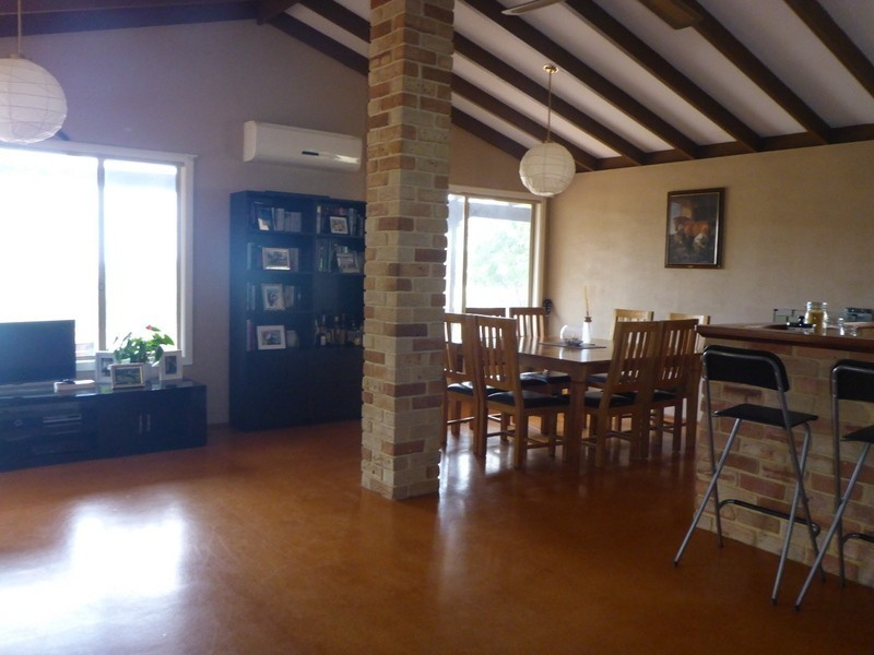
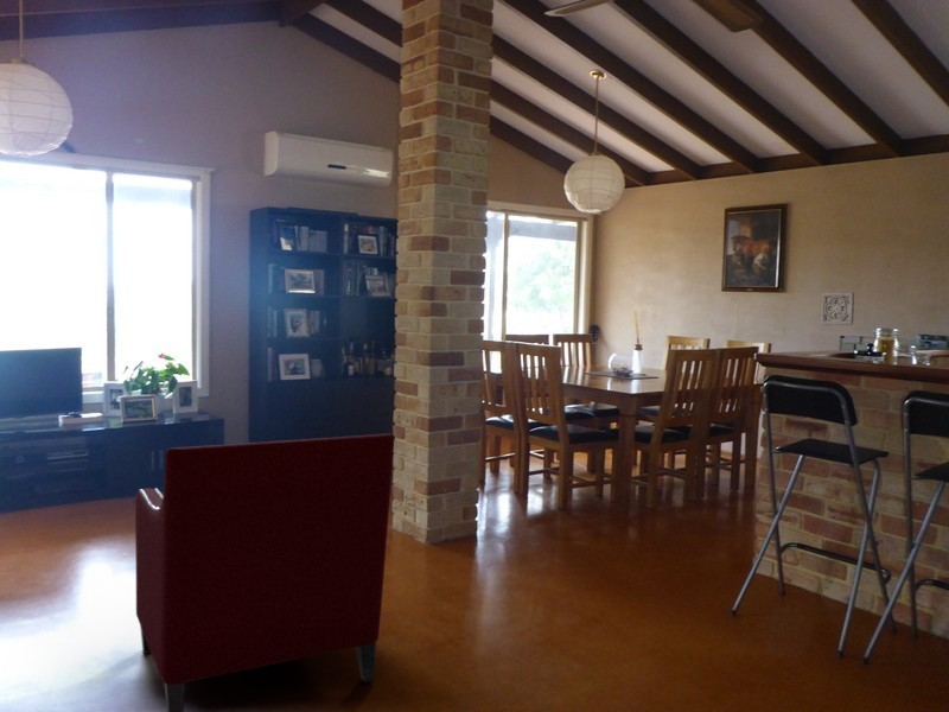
+ wall ornament [820,292,855,326]
+ armchair [134,432,395,712]
